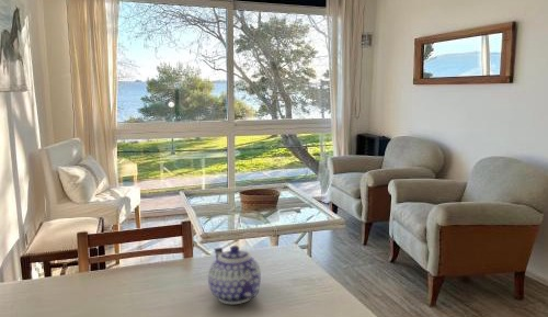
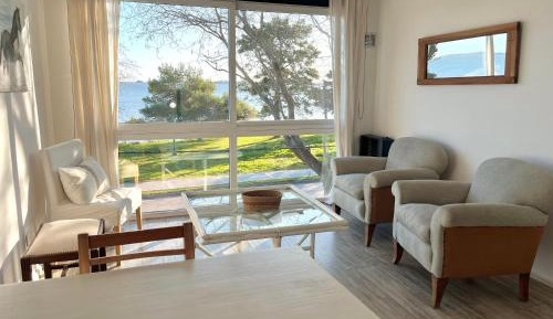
- teapot [207,245,262,305]
